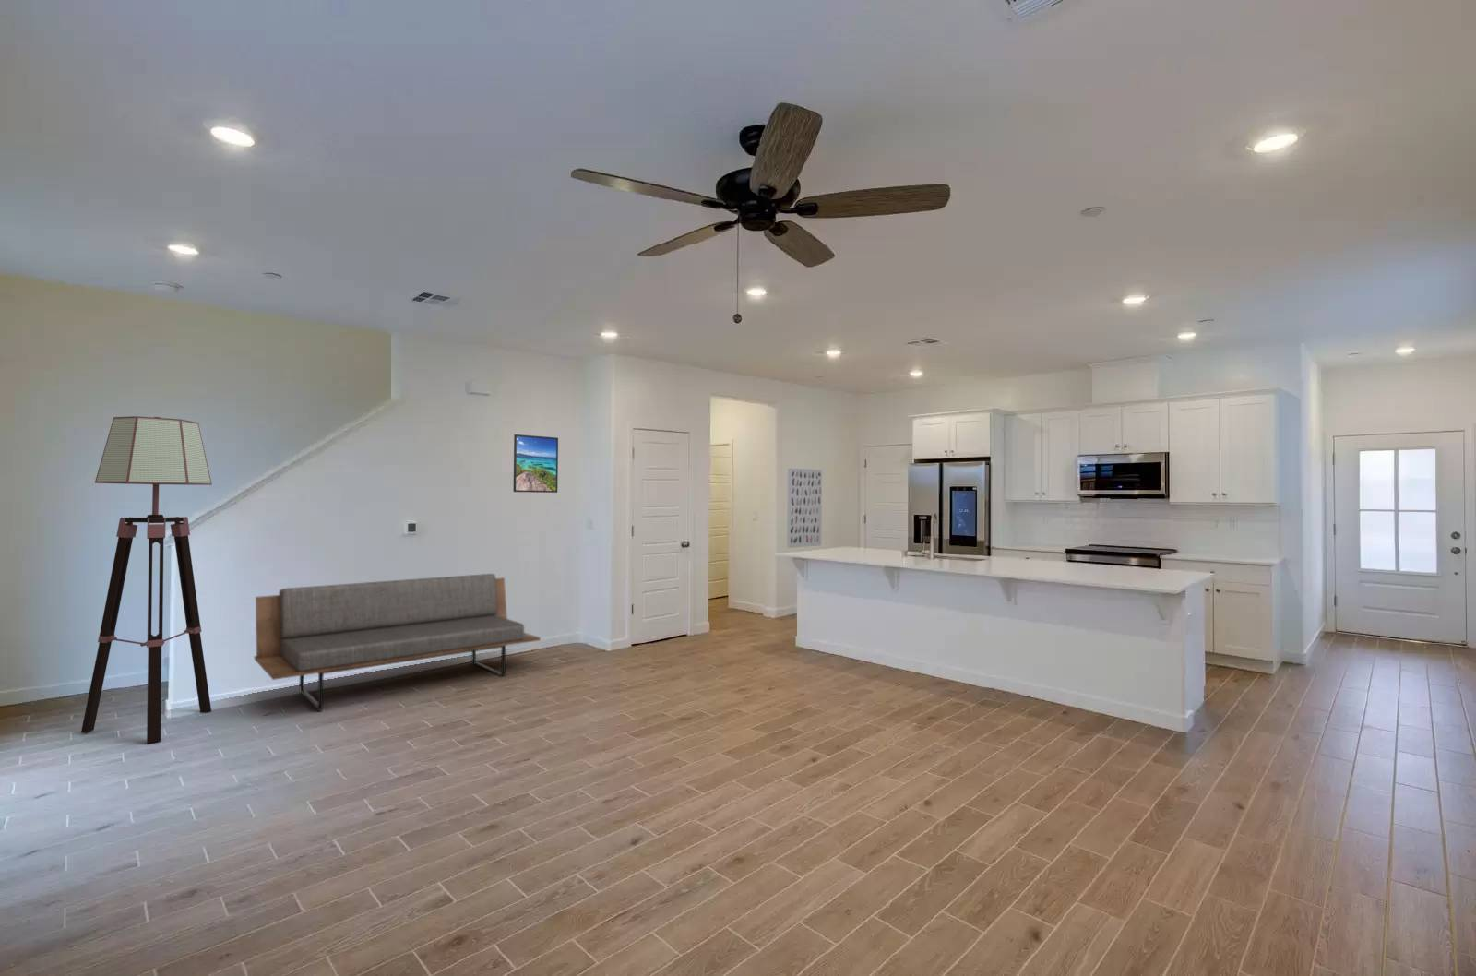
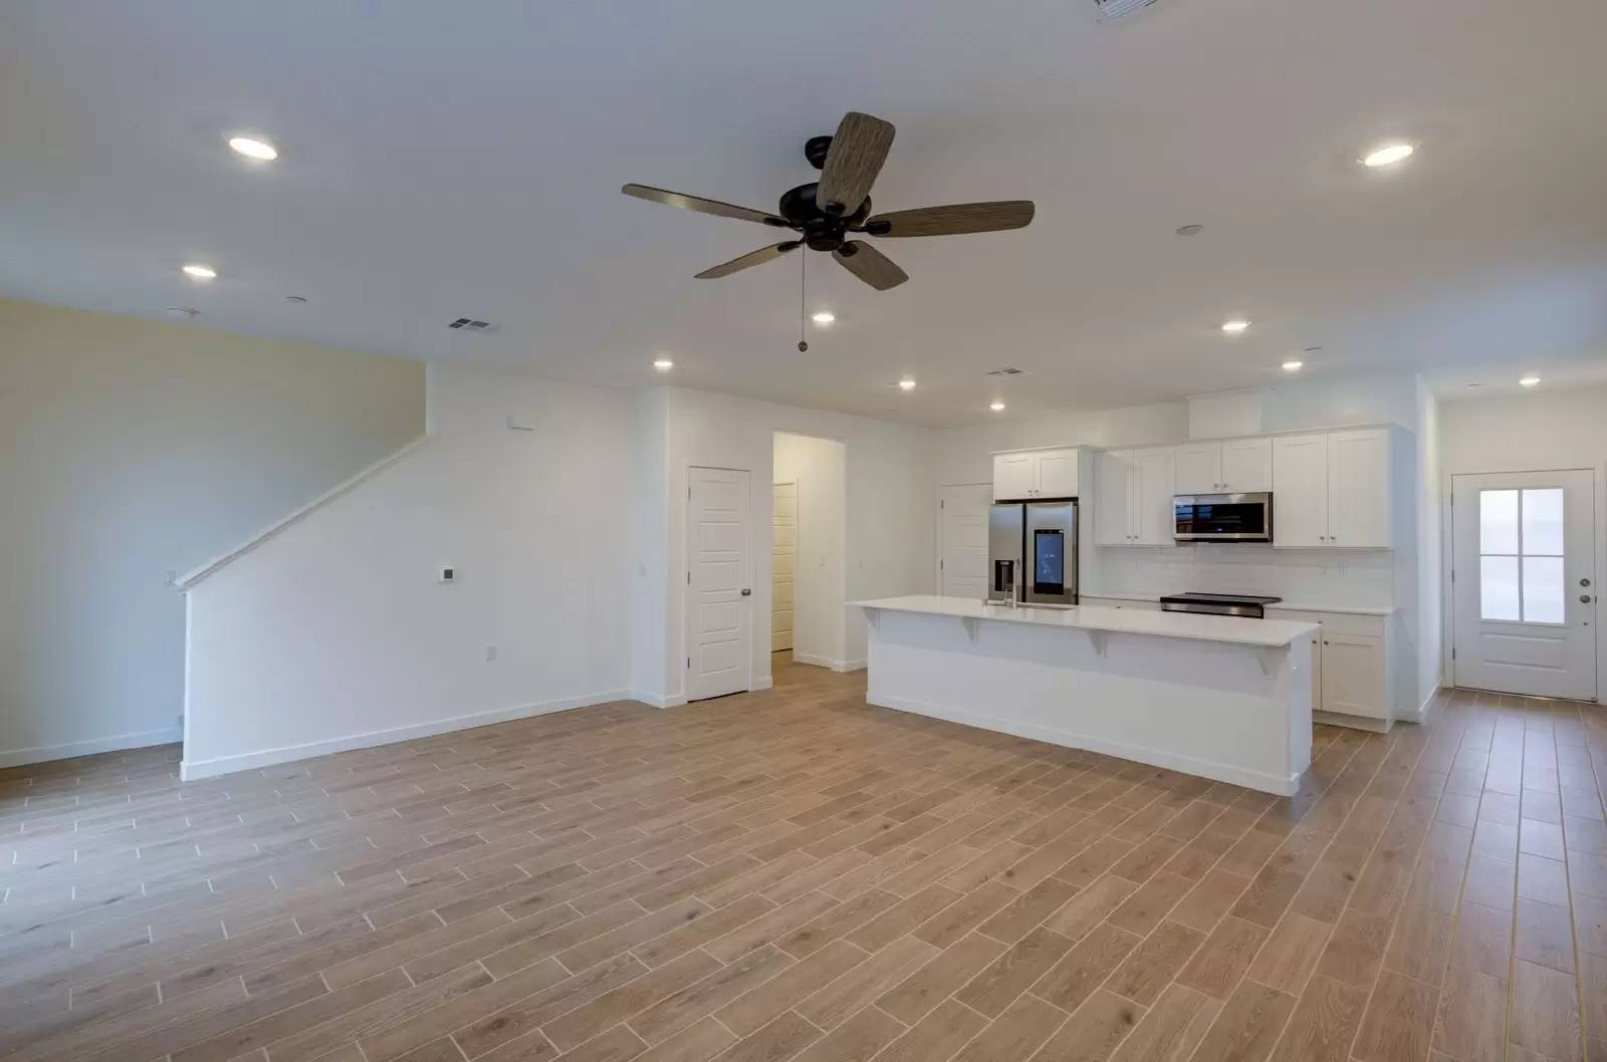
- sofa [254,573,541,712]
- wall art [786,467,822,549]
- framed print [513,434,559,493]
- floor lamp [81,415,214,744]
